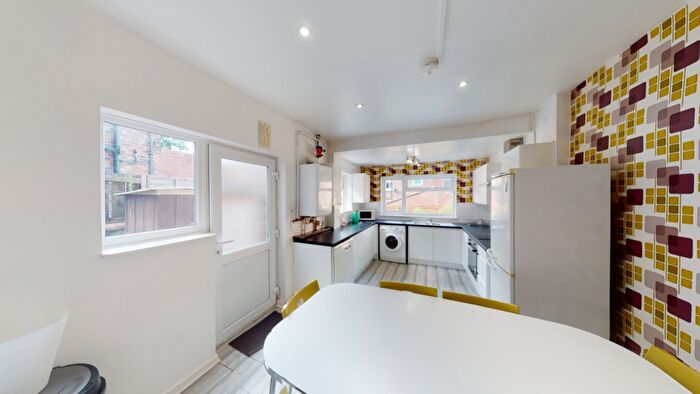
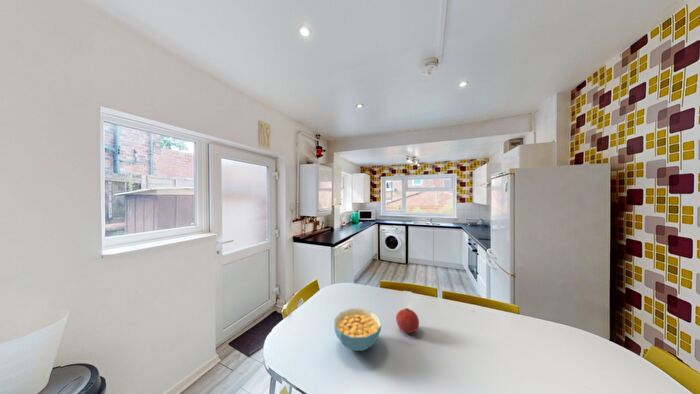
+ cereal bowl [333,308,382,352]
+ fruit [395,307,420,334]
